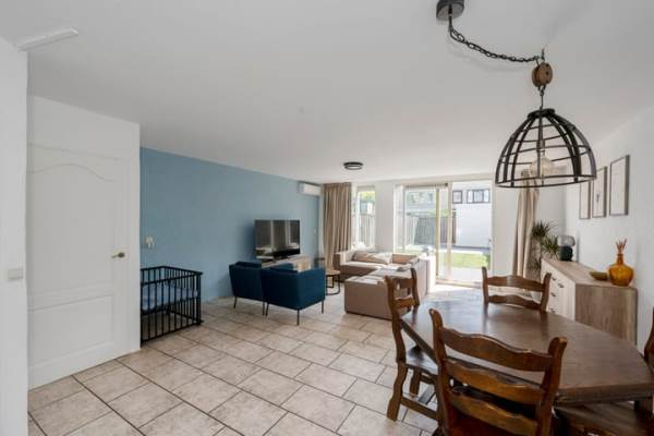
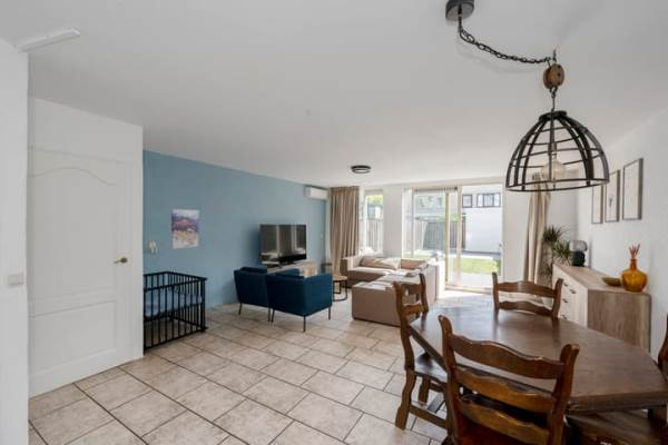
+ wall art [170,208,199,249]
